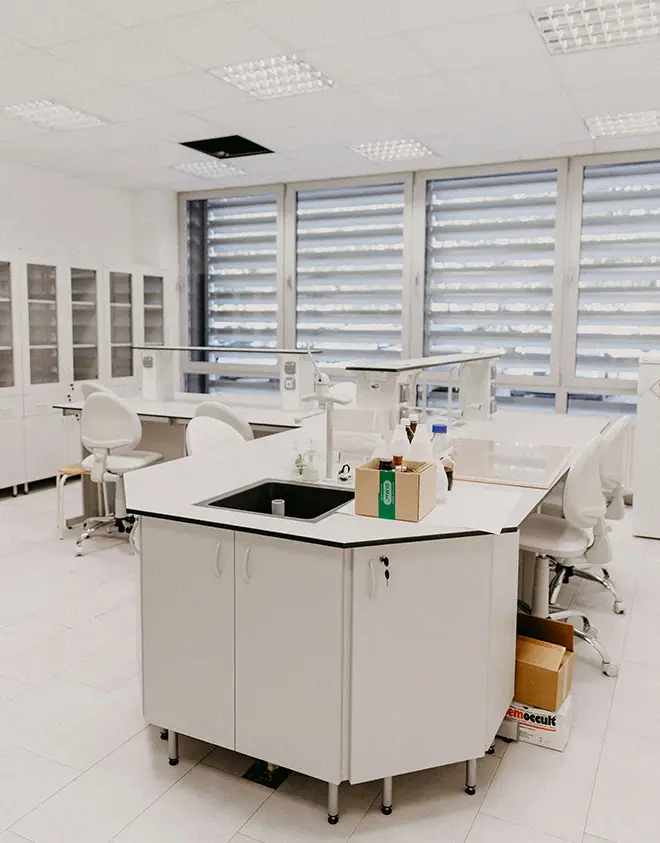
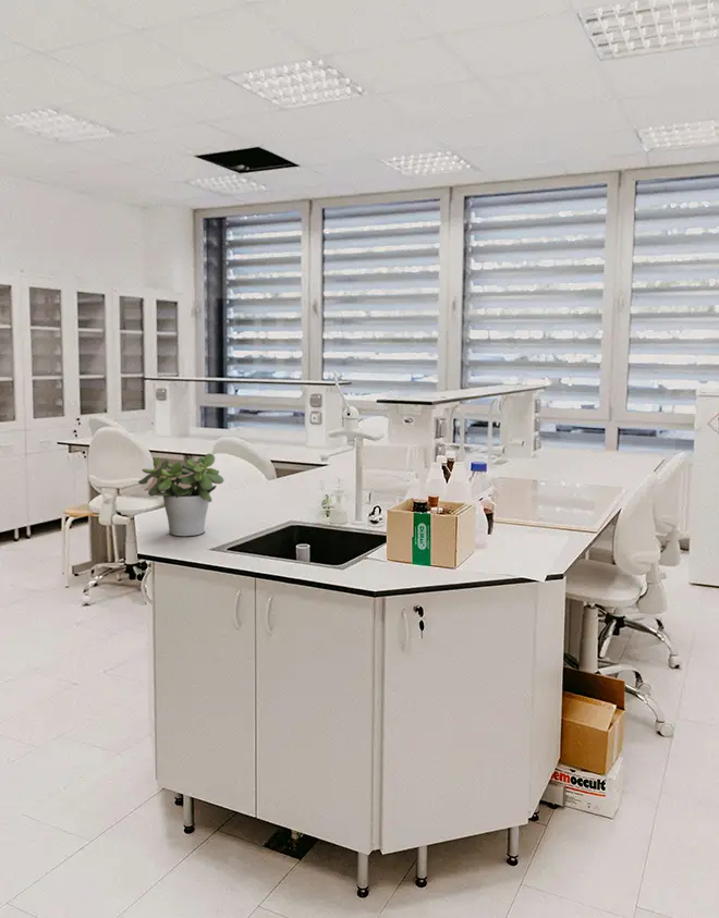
+ potted plant [137,453,226,537]
